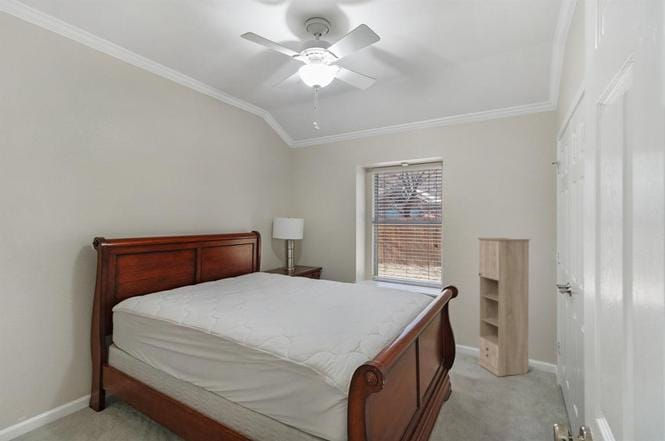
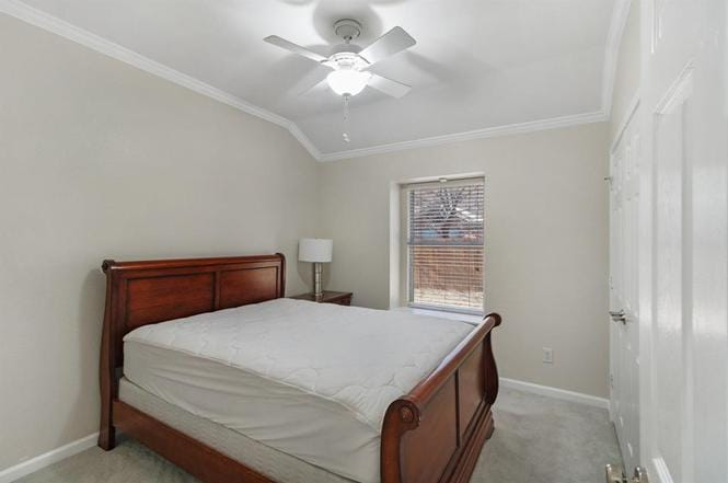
- storage cabinet [476,237,531,378]
